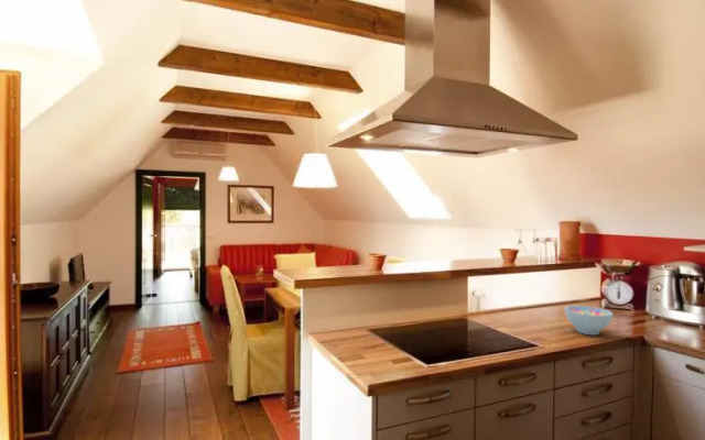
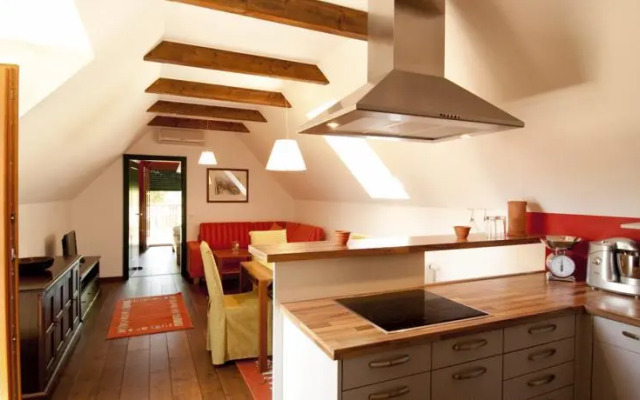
- bowl [564,305,614,336]
